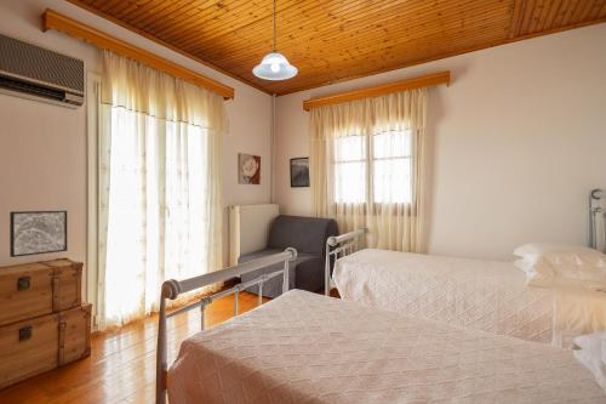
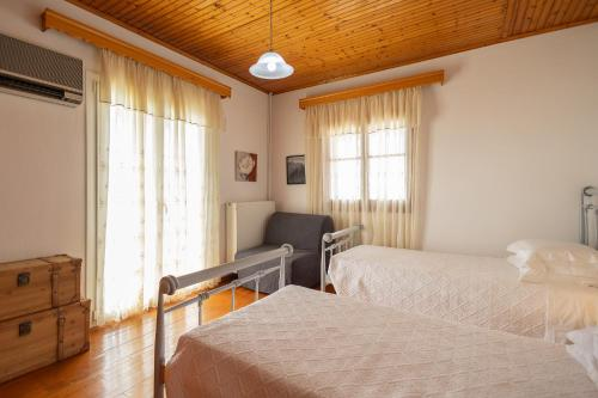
- wall art [8,210,68,258]
